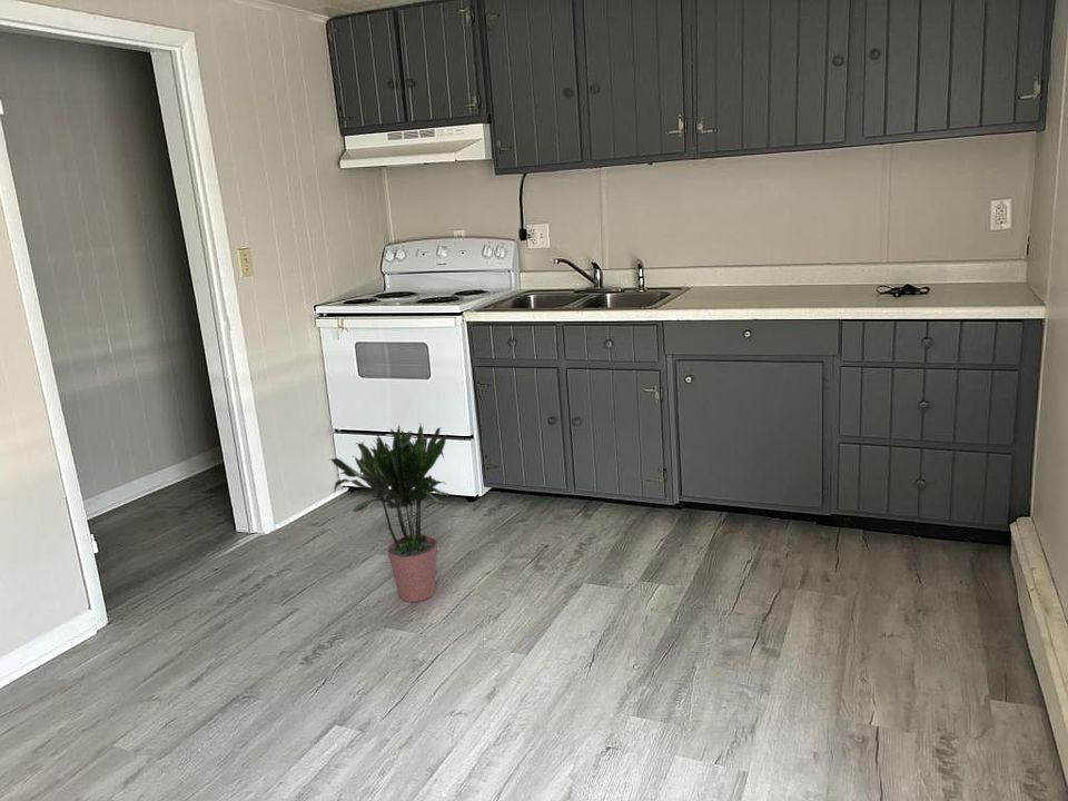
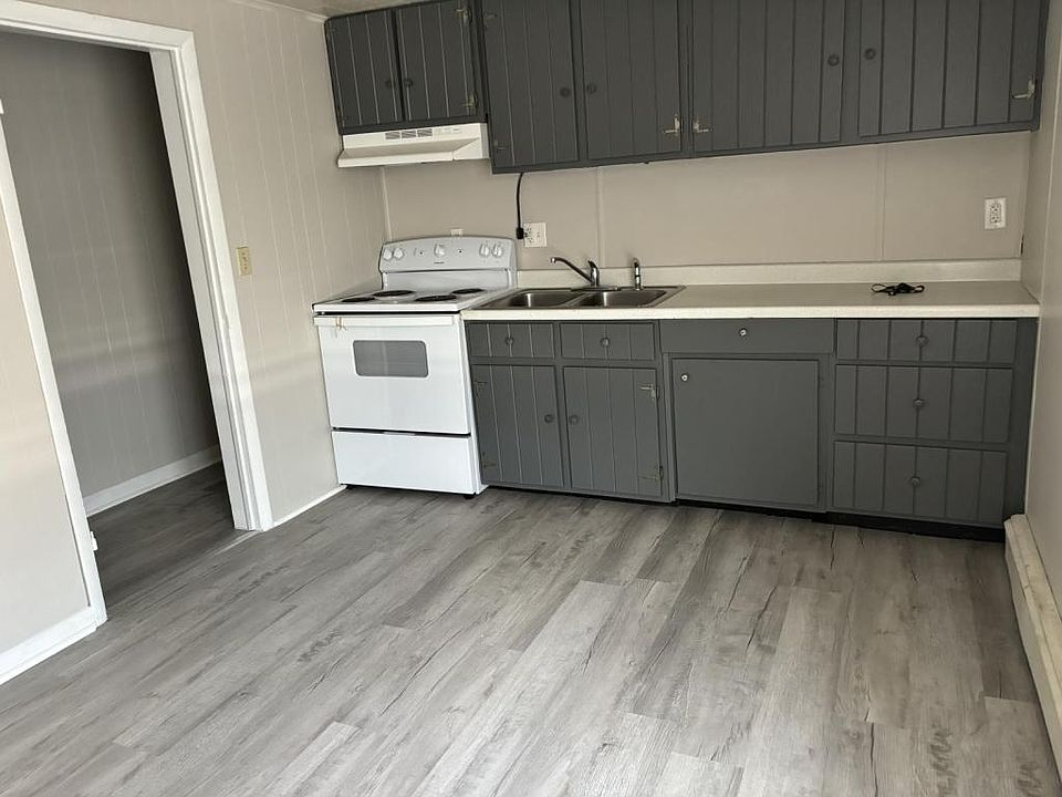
- potted plant [326,422,449,603]
